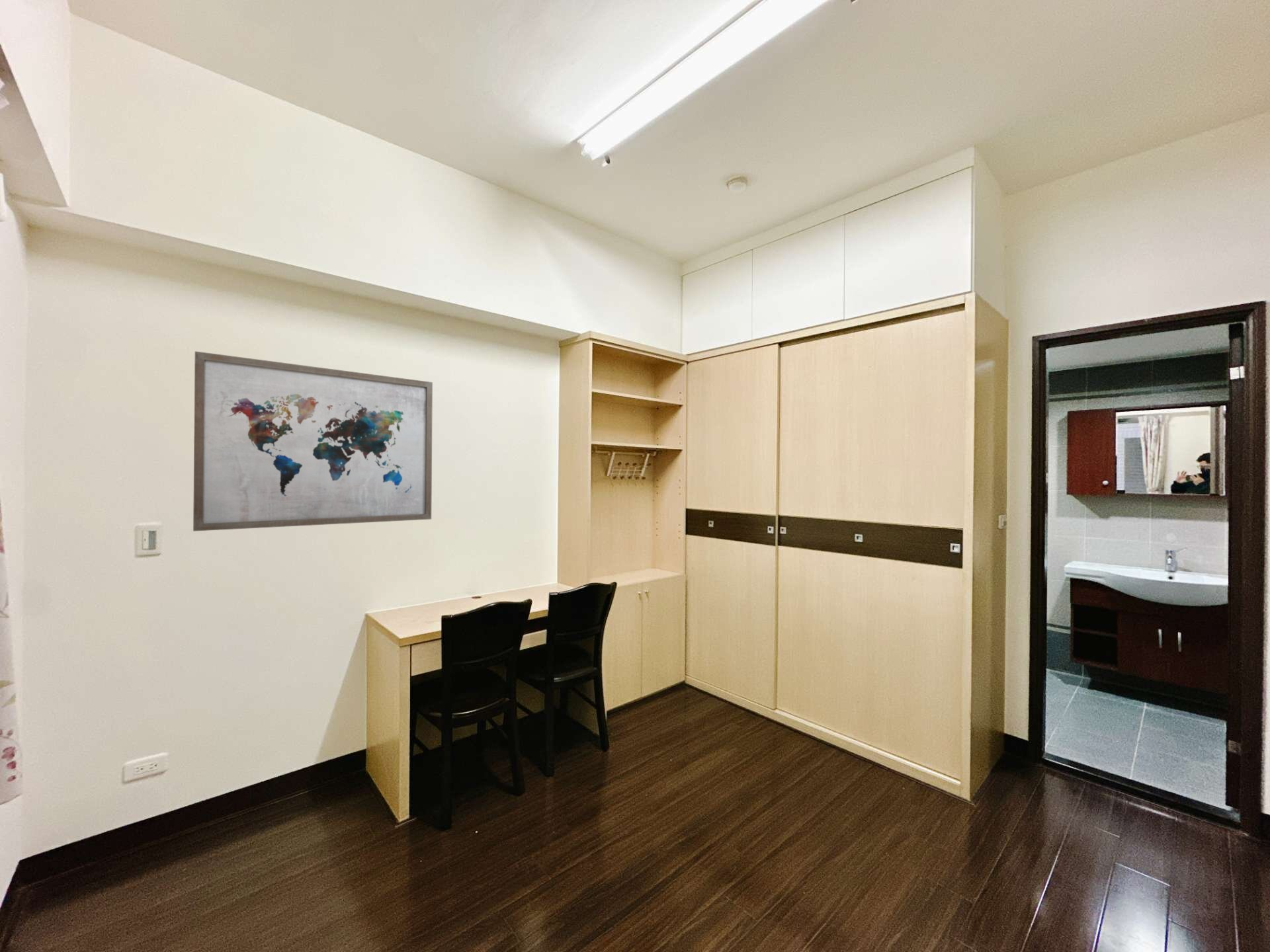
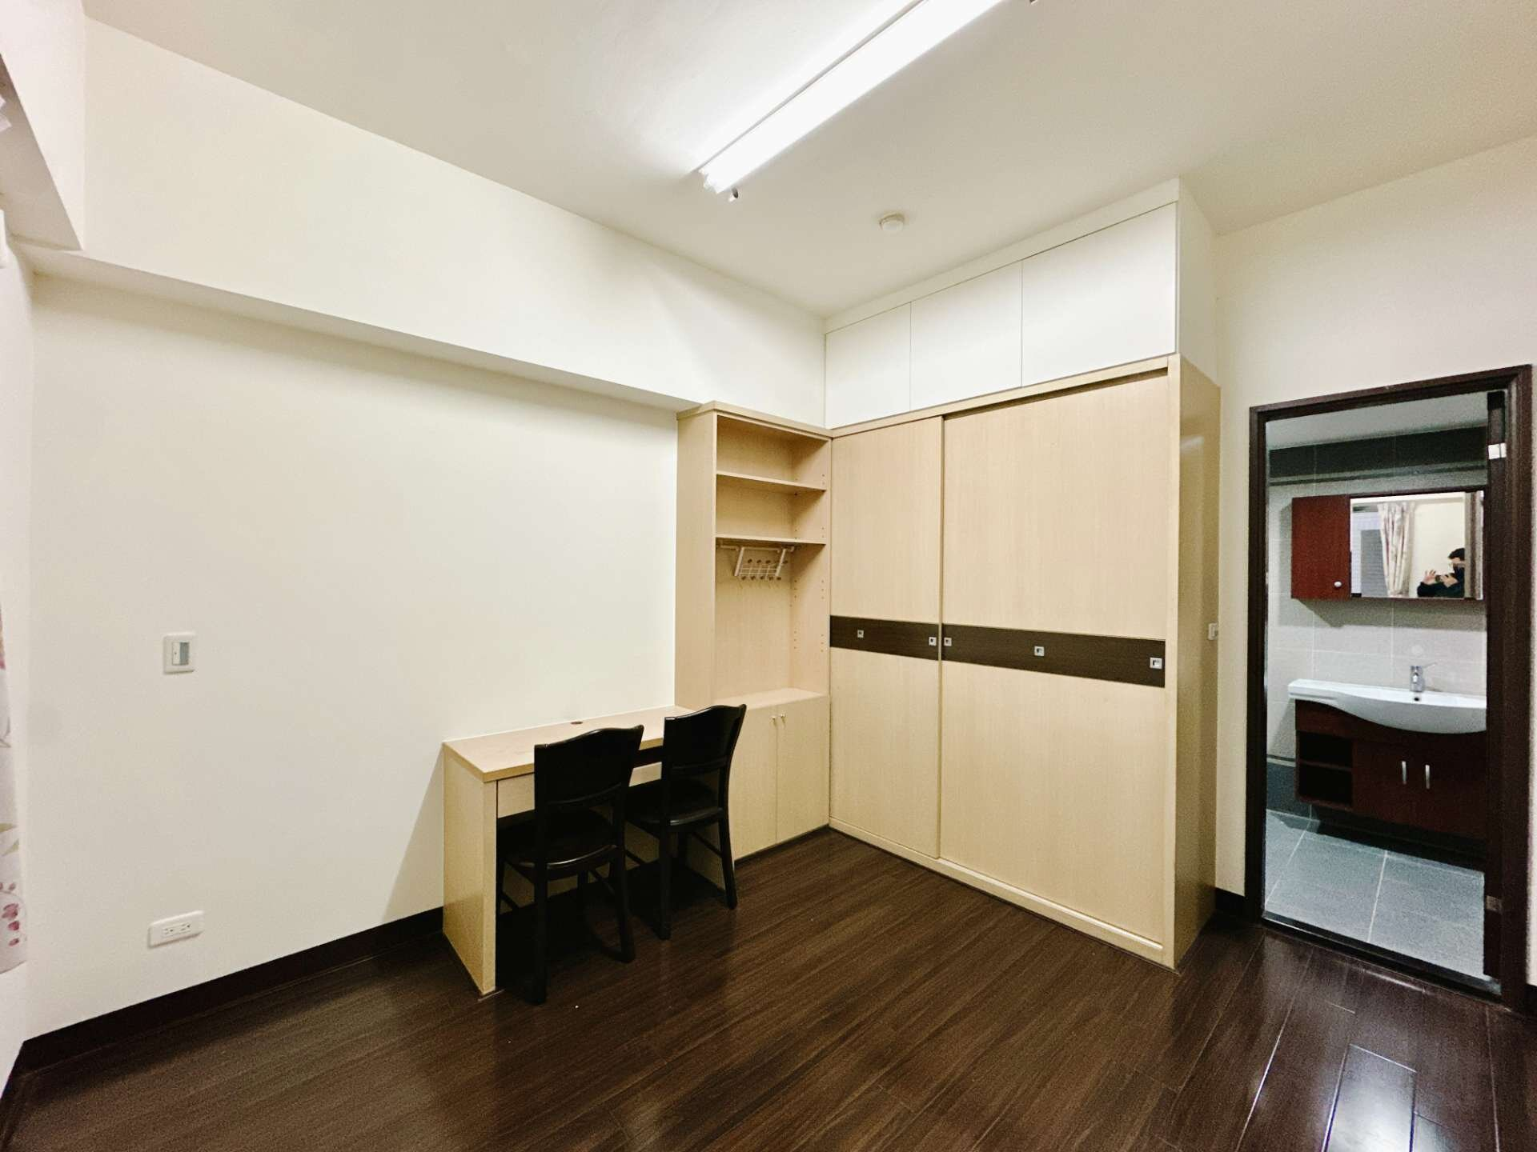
- wall art [192,350,433,532]
